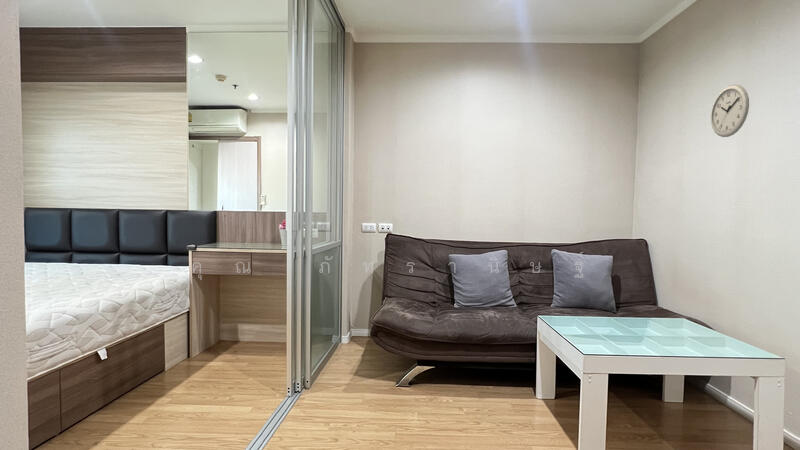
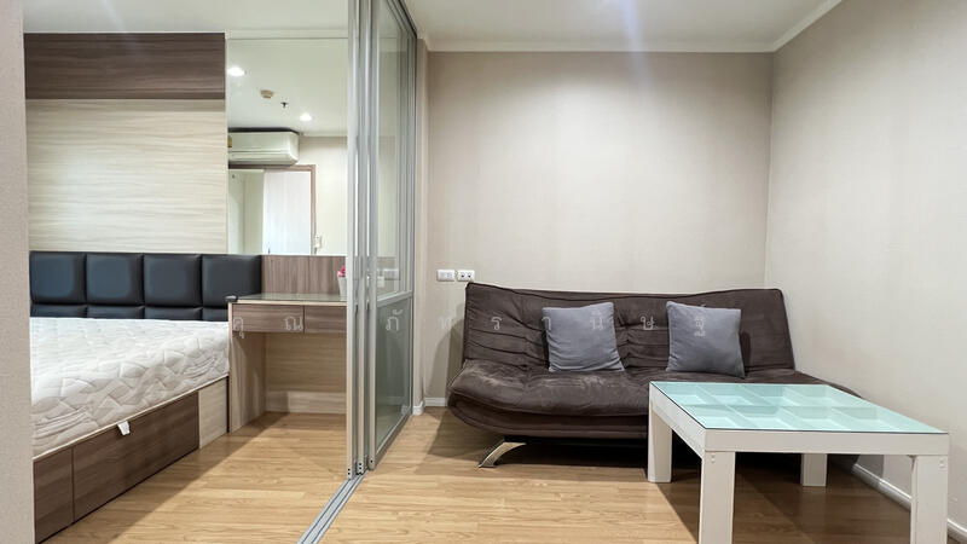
- wall clock [710,83,750,138]
